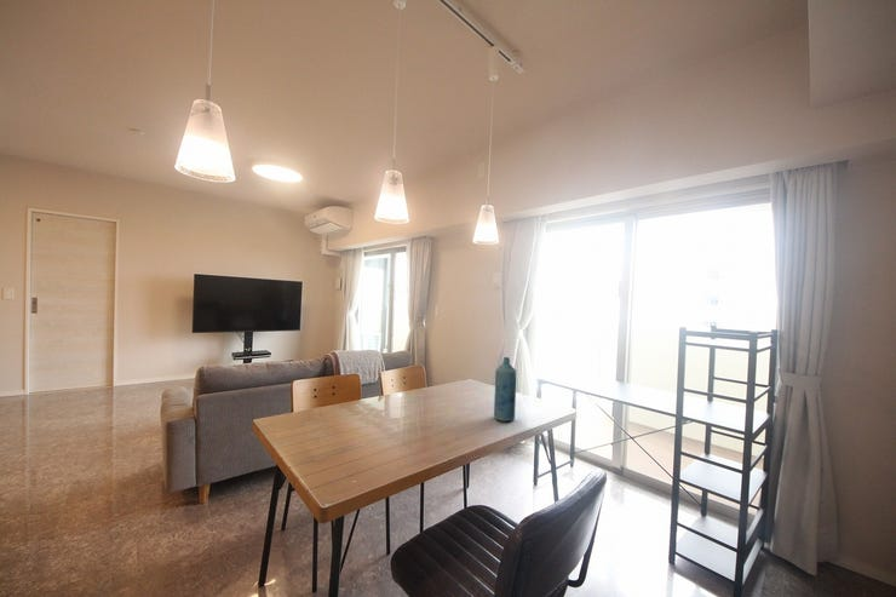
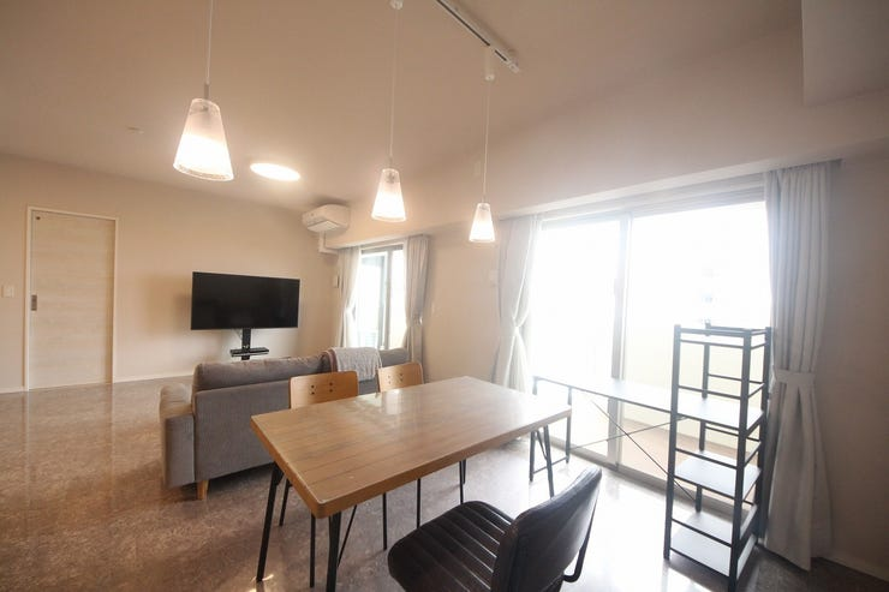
- bottle [493,356,517,423]
